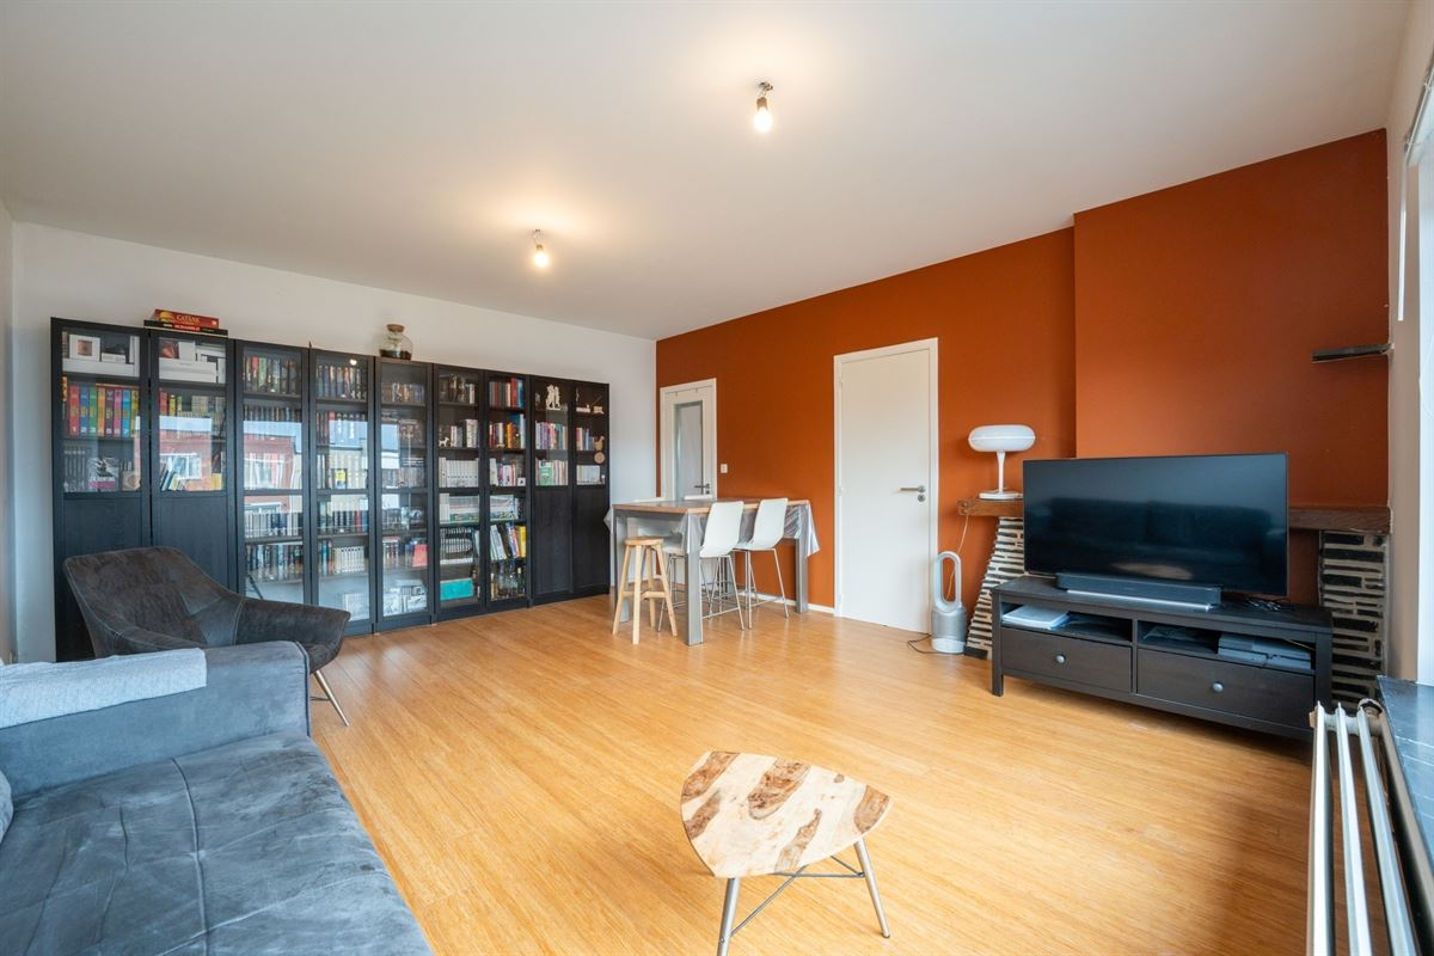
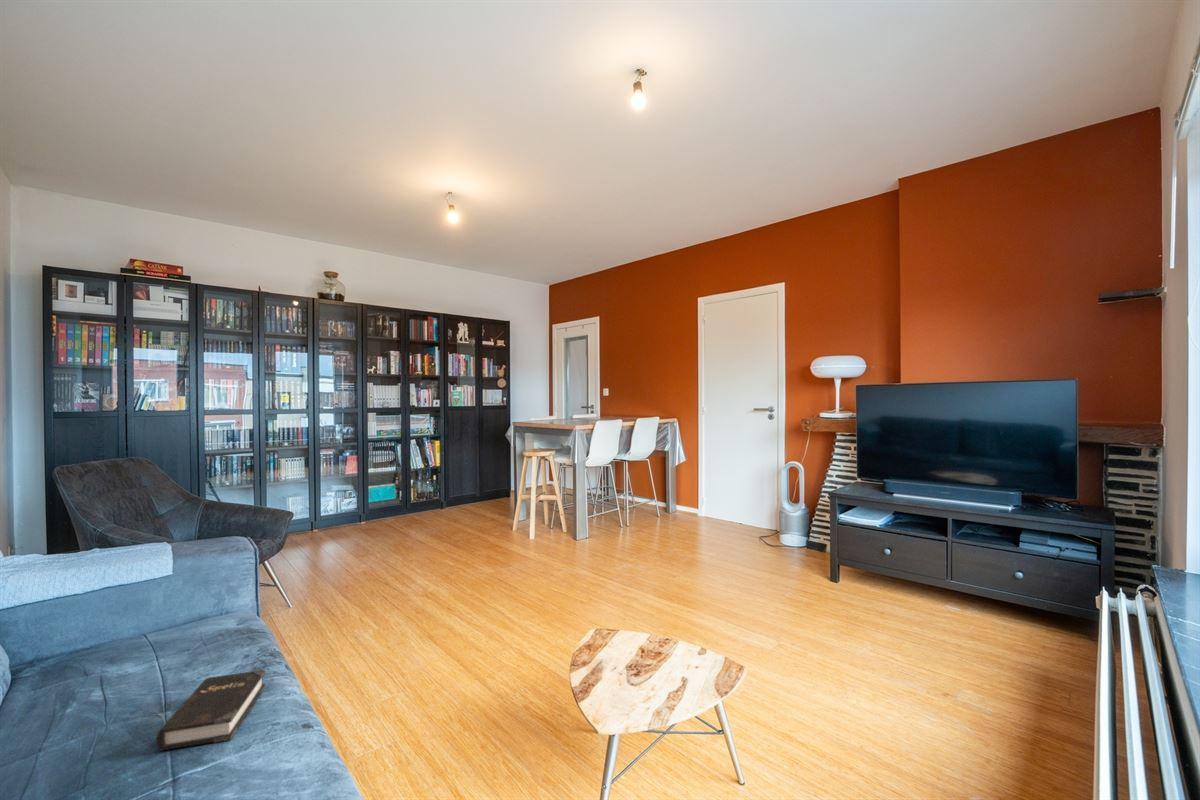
+ hardback book [156,668,266,752]
